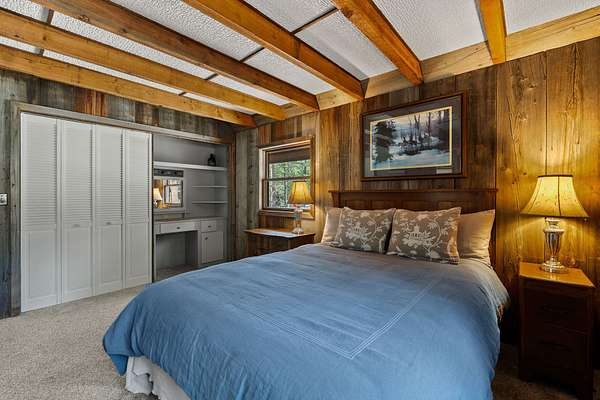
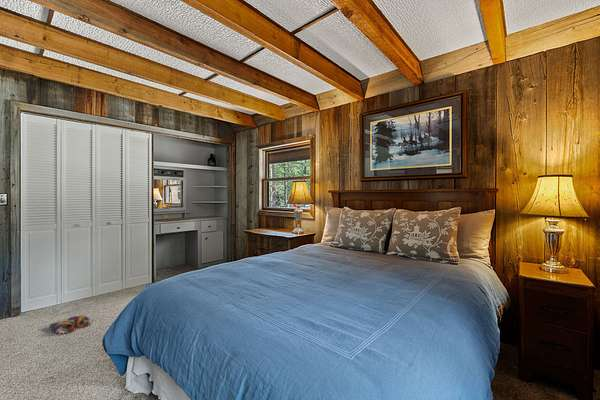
+ slippers [49,314,92,335]
